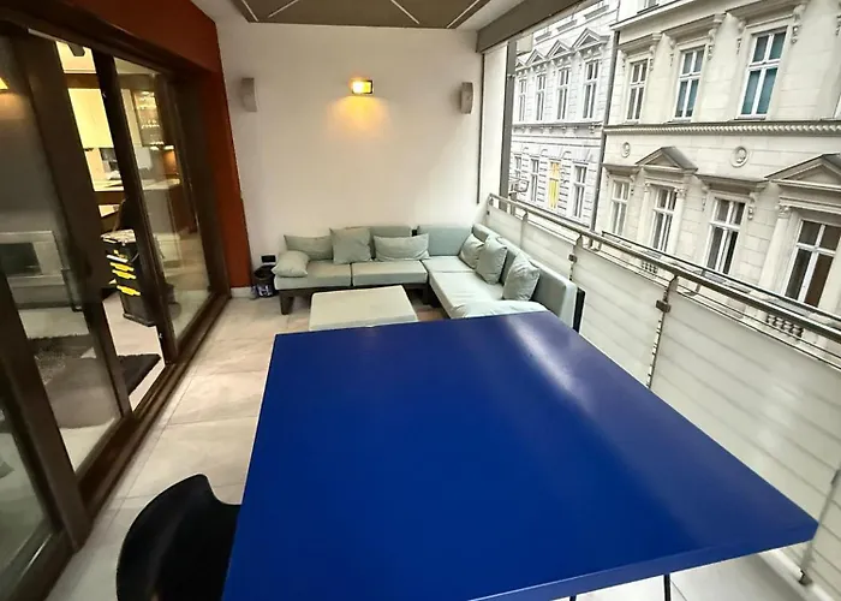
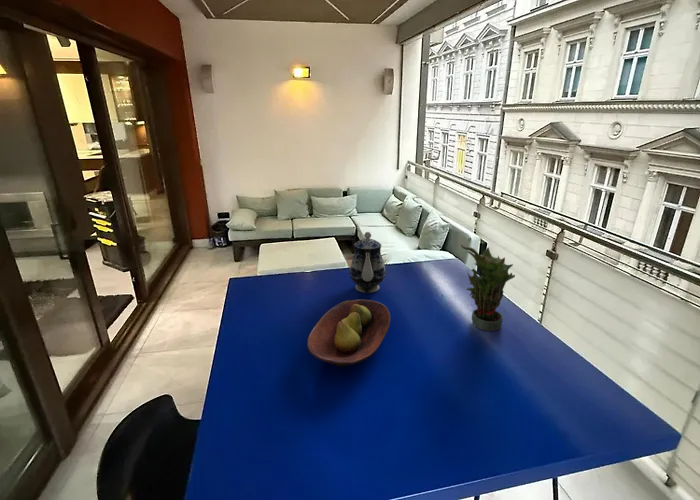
+ potted plant [460,244,516,332]
+ teapot [349,231,386,294]
+ fruit bowl [306,298,392,368]
